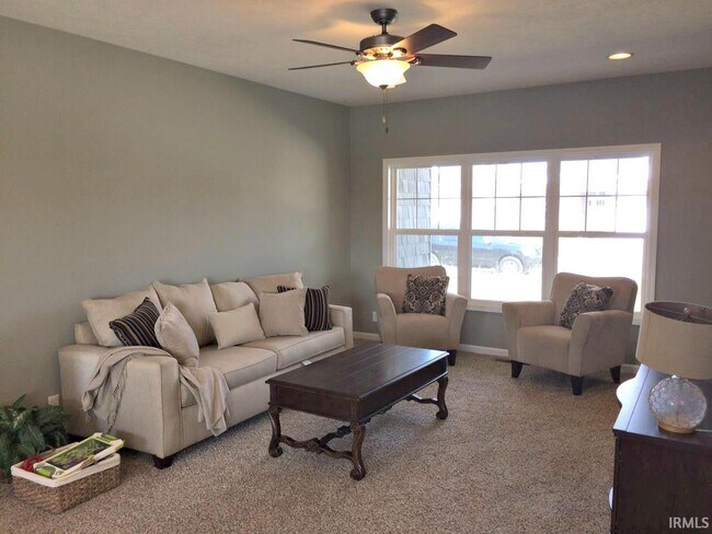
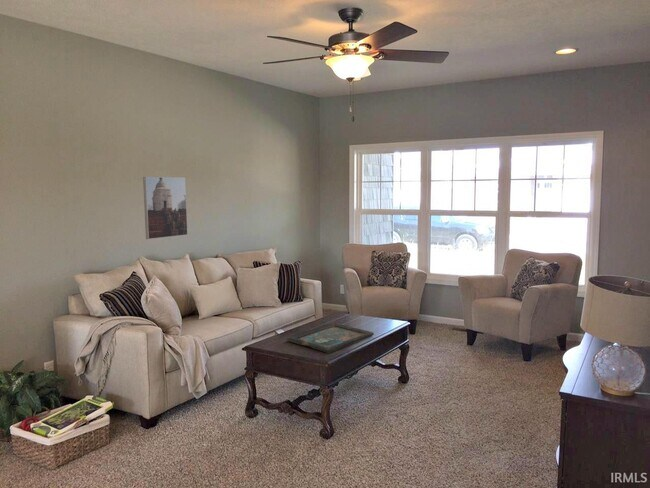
+ decorative tray [286,322,375,354]
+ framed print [142,176,189,240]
